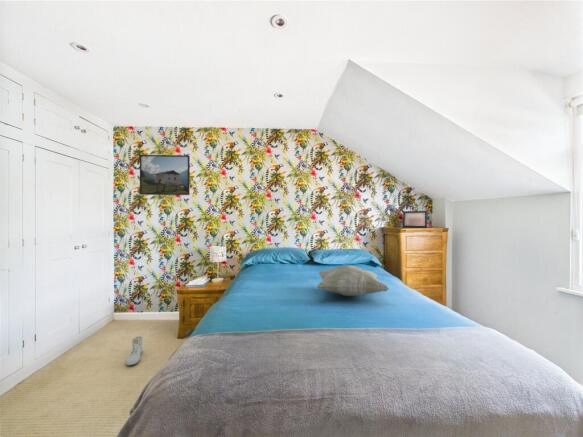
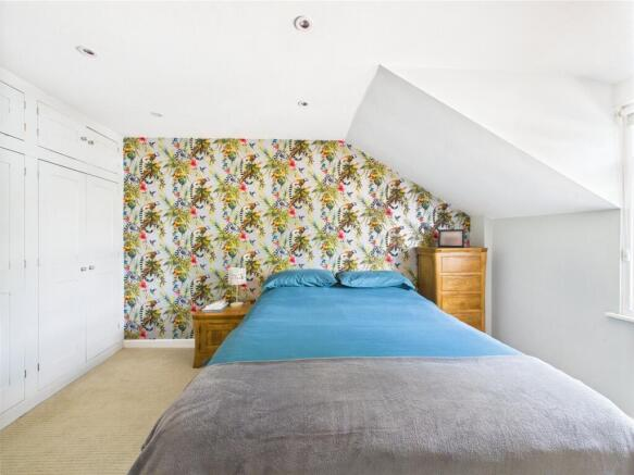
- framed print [139,154,191,196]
- sneaker [125,335,144,366]
- decorative pillow [316,264,390,297]
